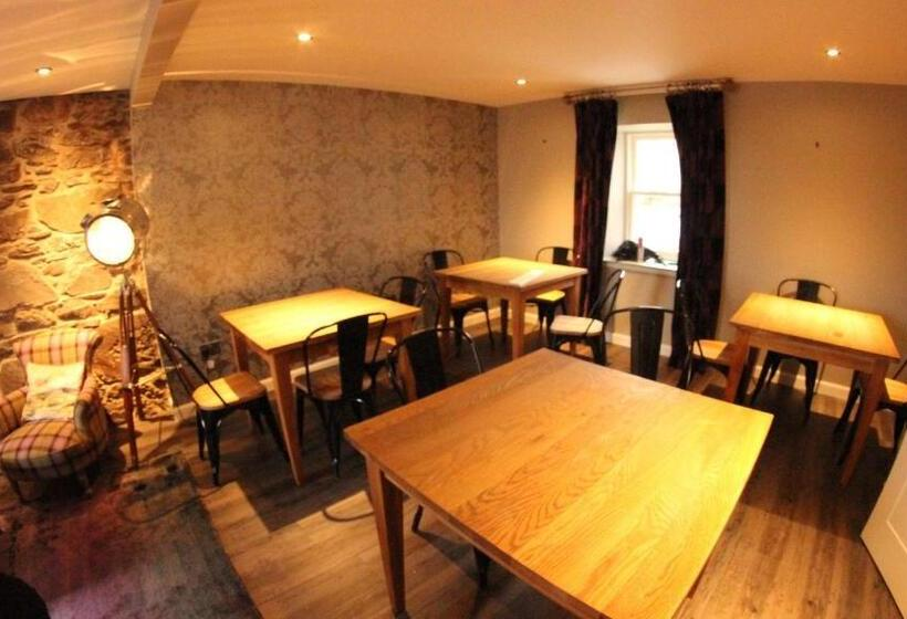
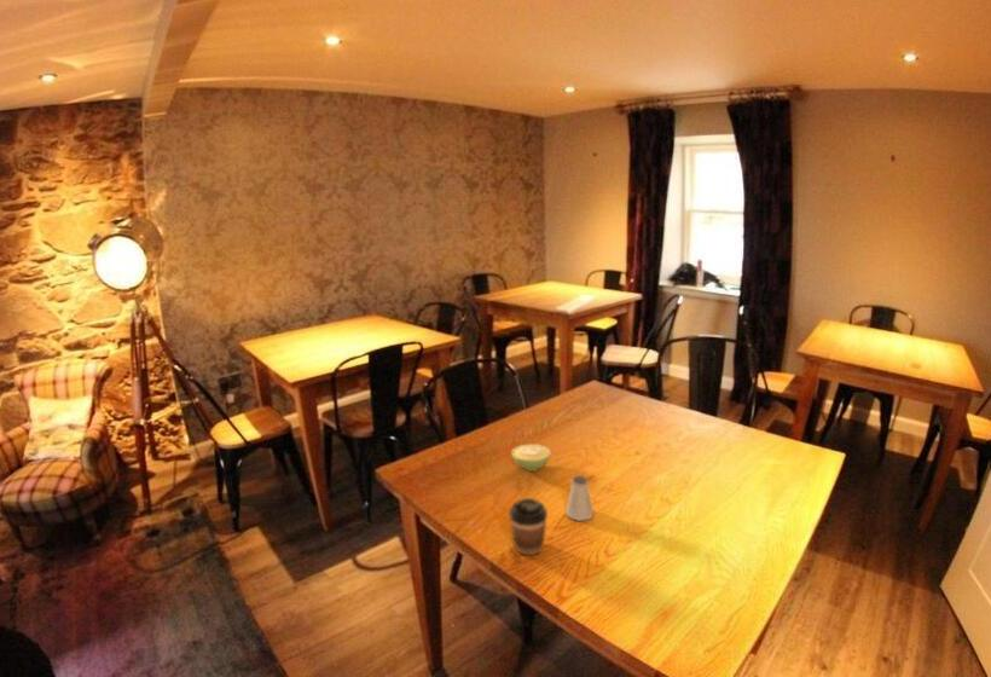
+ saltshaker [564,474,595,522]
+ coffee cup [508,497,549,556]
+ sugar bowl [510,442,552,473]
